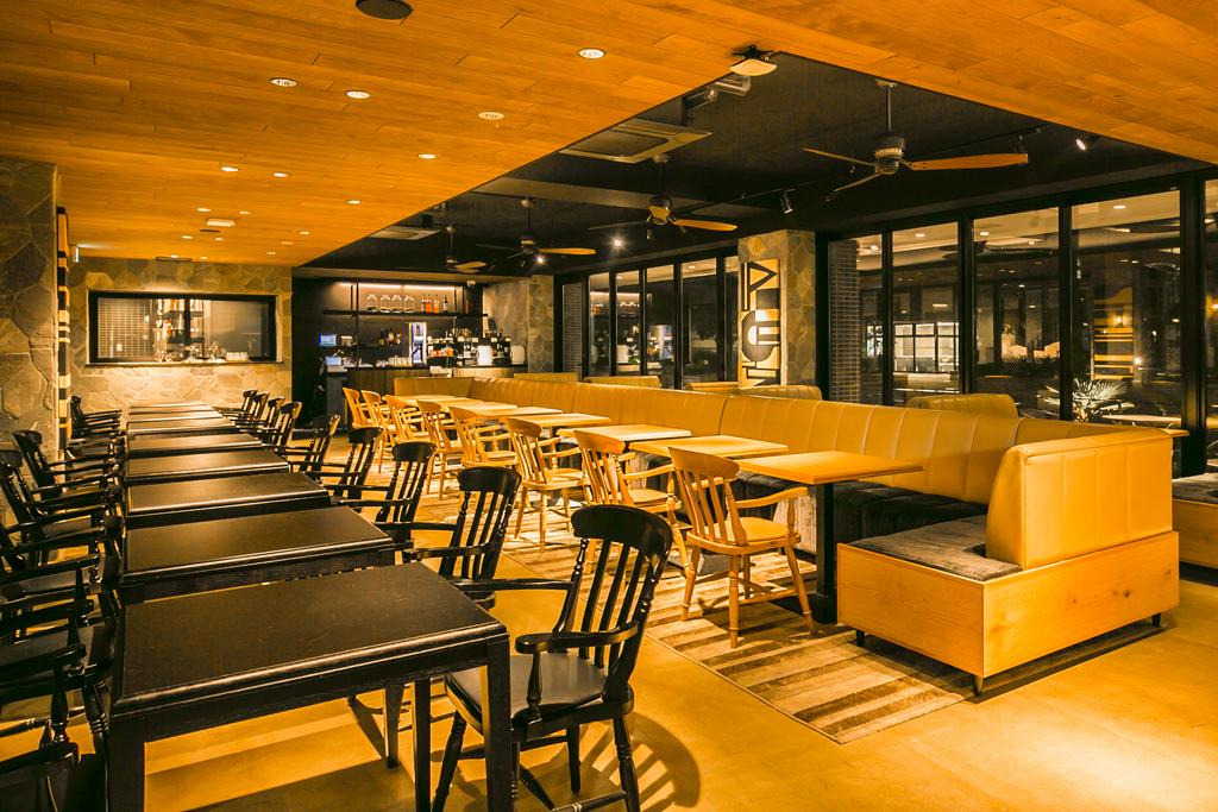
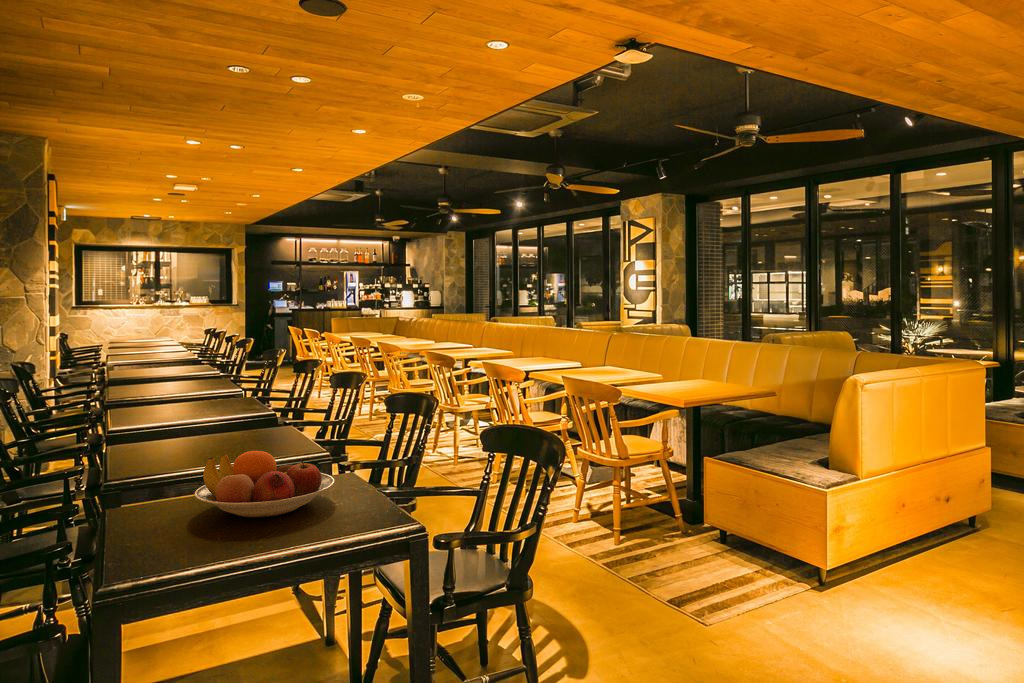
+ fruit bowl [194,450,335,518]
